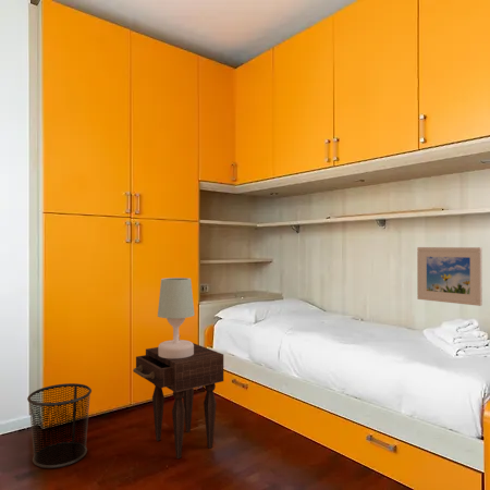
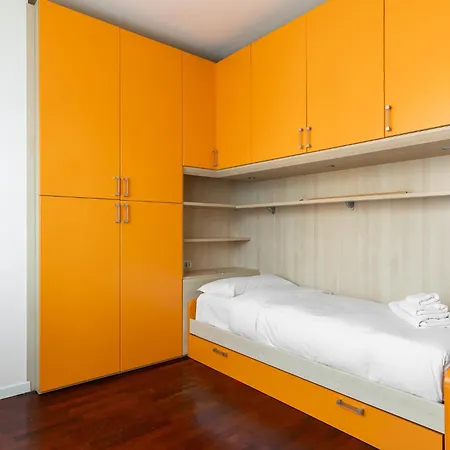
- waste bin [26,382,93,469]
- table lamp [157,277,195,358]
- nightstand [132,342,224,460]
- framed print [416,246,483,307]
